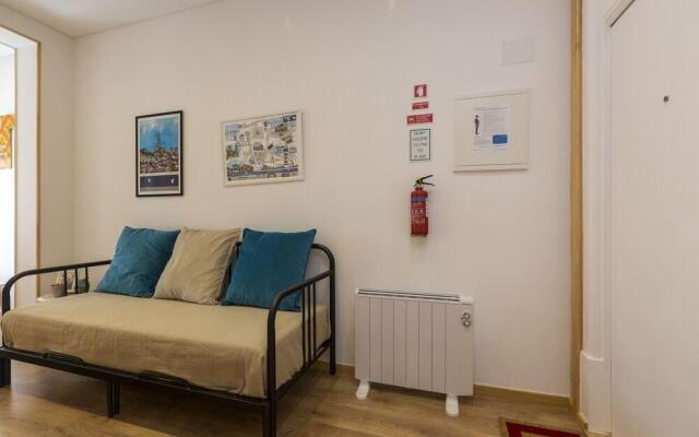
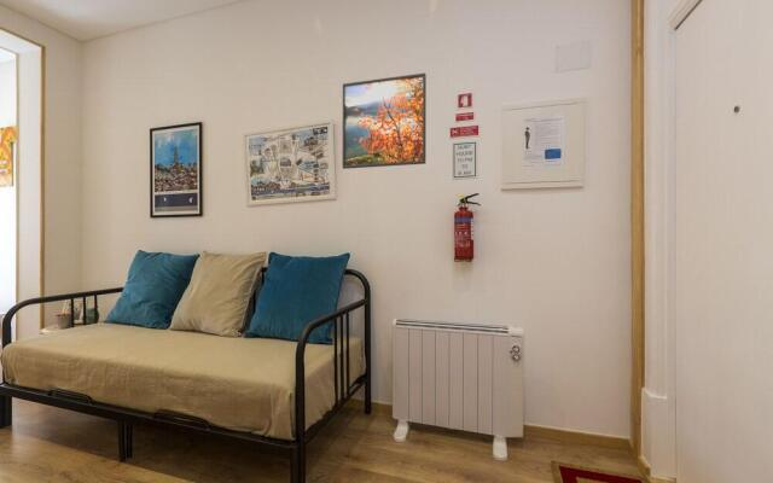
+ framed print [341,71,428,170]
